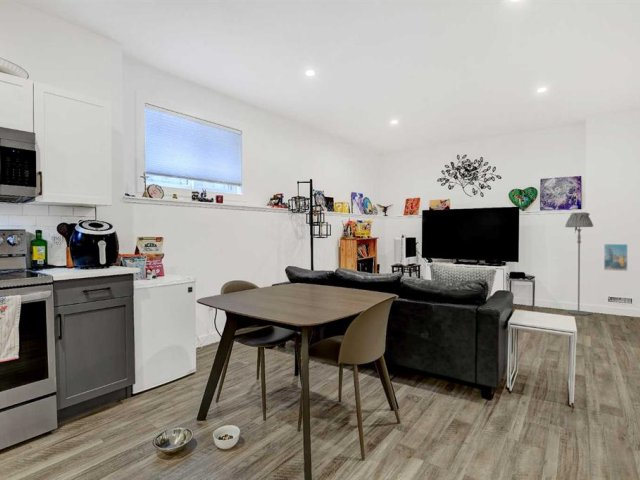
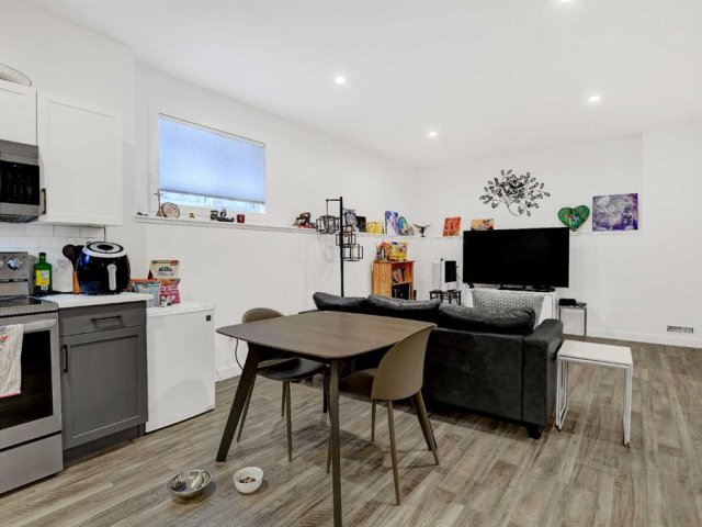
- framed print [603,243,629,272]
- floor lamp [564,211,594,316]
